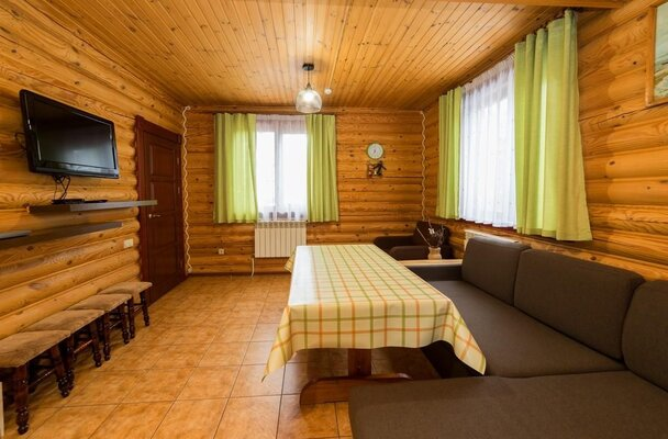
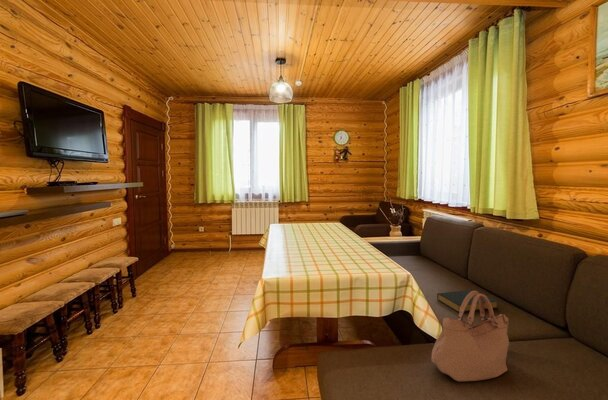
+ hardback book [436,289,499,313]
+ handbag [430,290,510,382]
